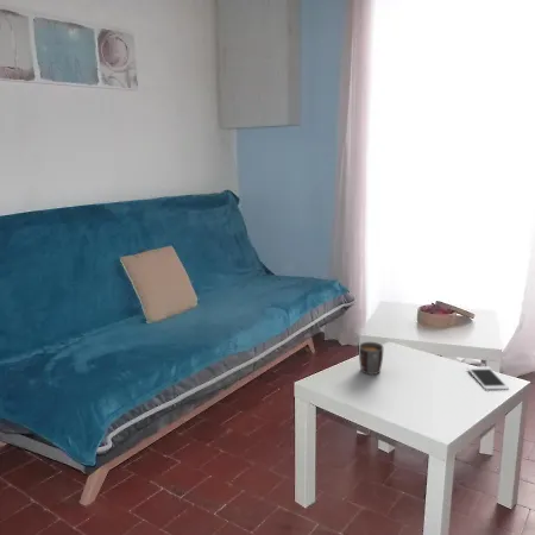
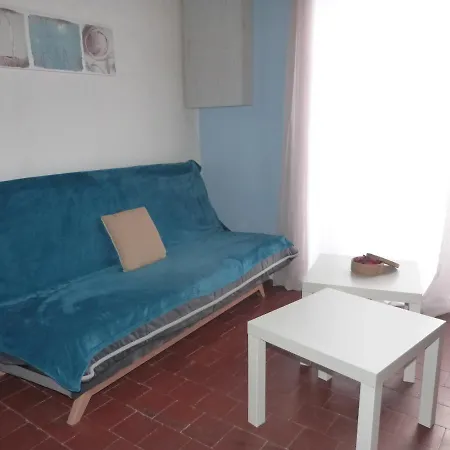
- mug [358,341,384,376]
- cell phone [466,366,510,391]
